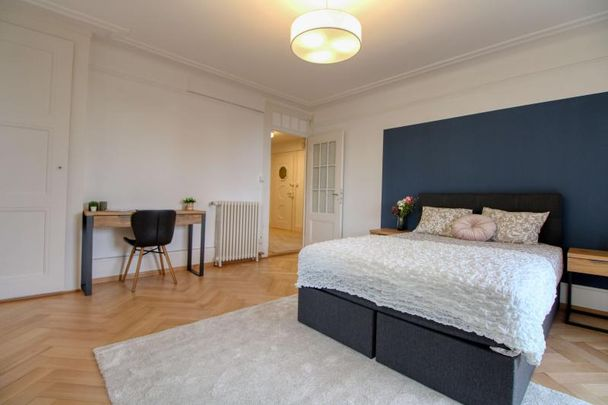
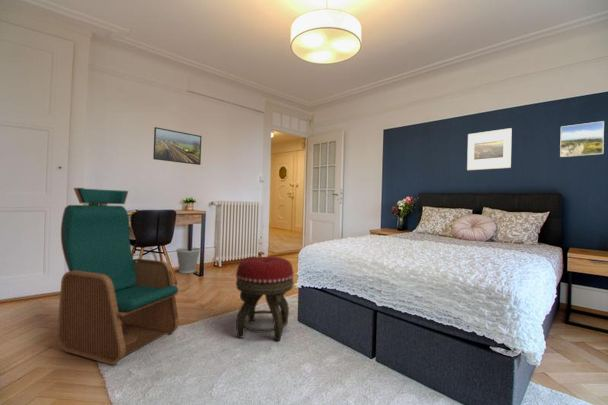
+ footstool [235,255,295,342]
+ wastebasket [175,246,201,274]
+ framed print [466,127,513,171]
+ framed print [152,126,202,166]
+ armchair [56,187,180,365]
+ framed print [559,120,605,158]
